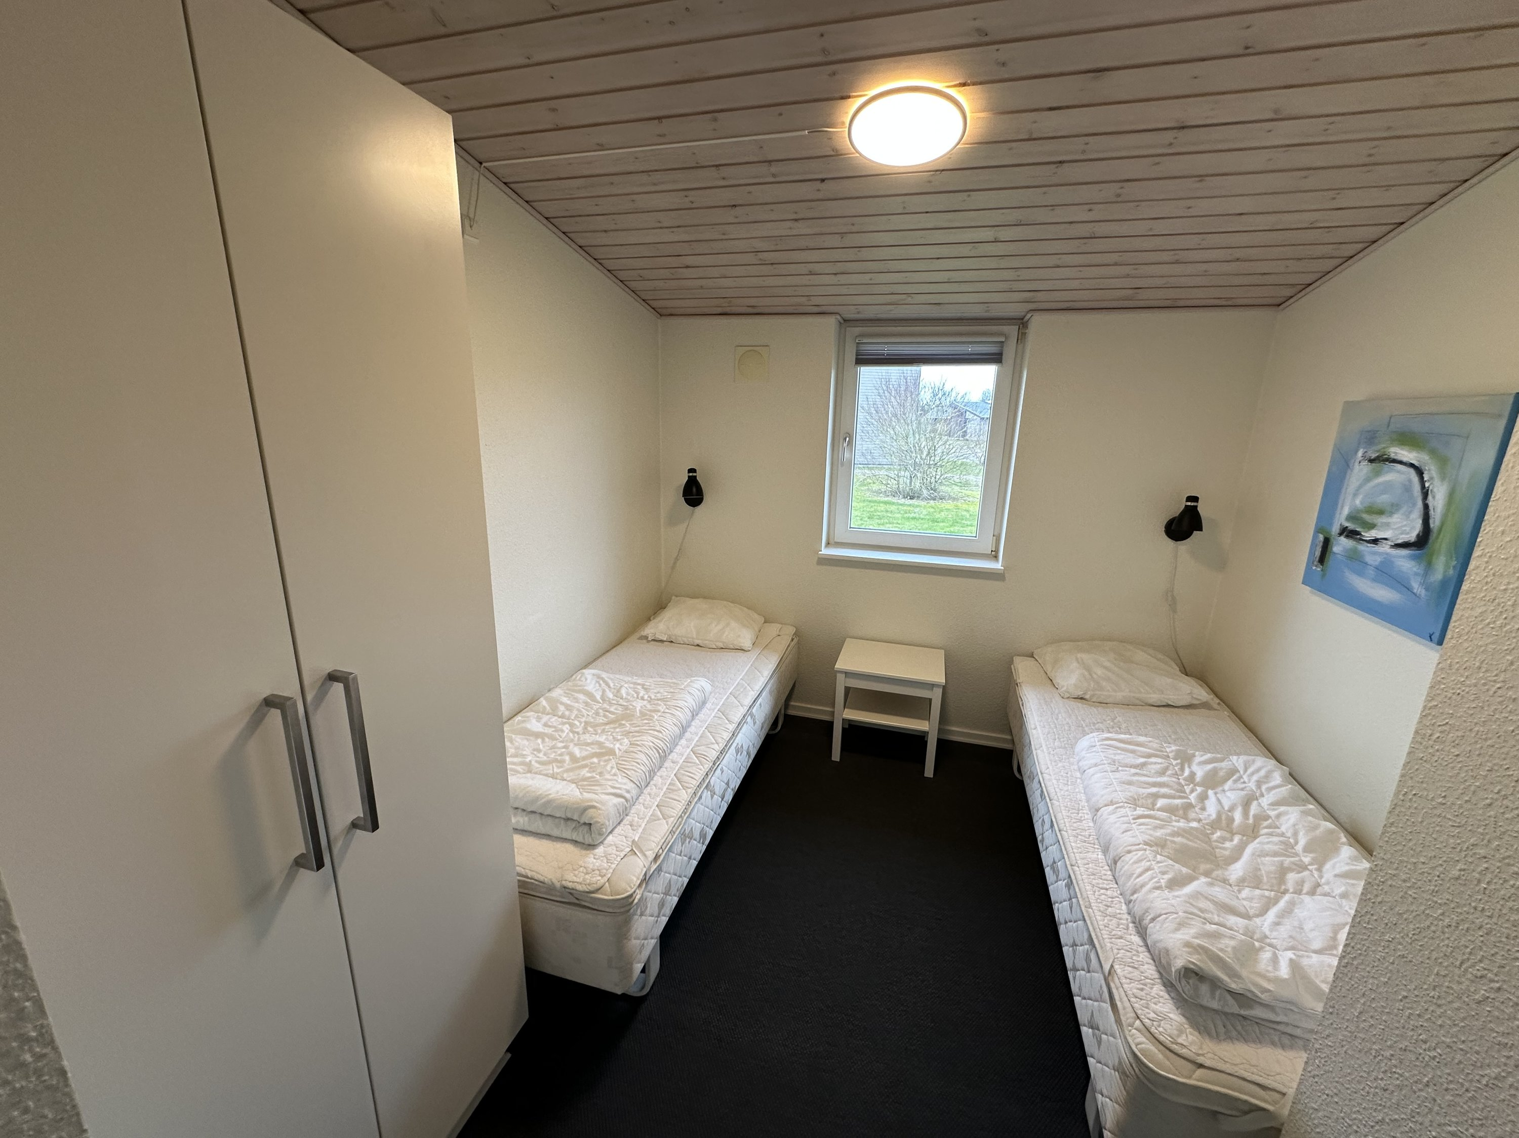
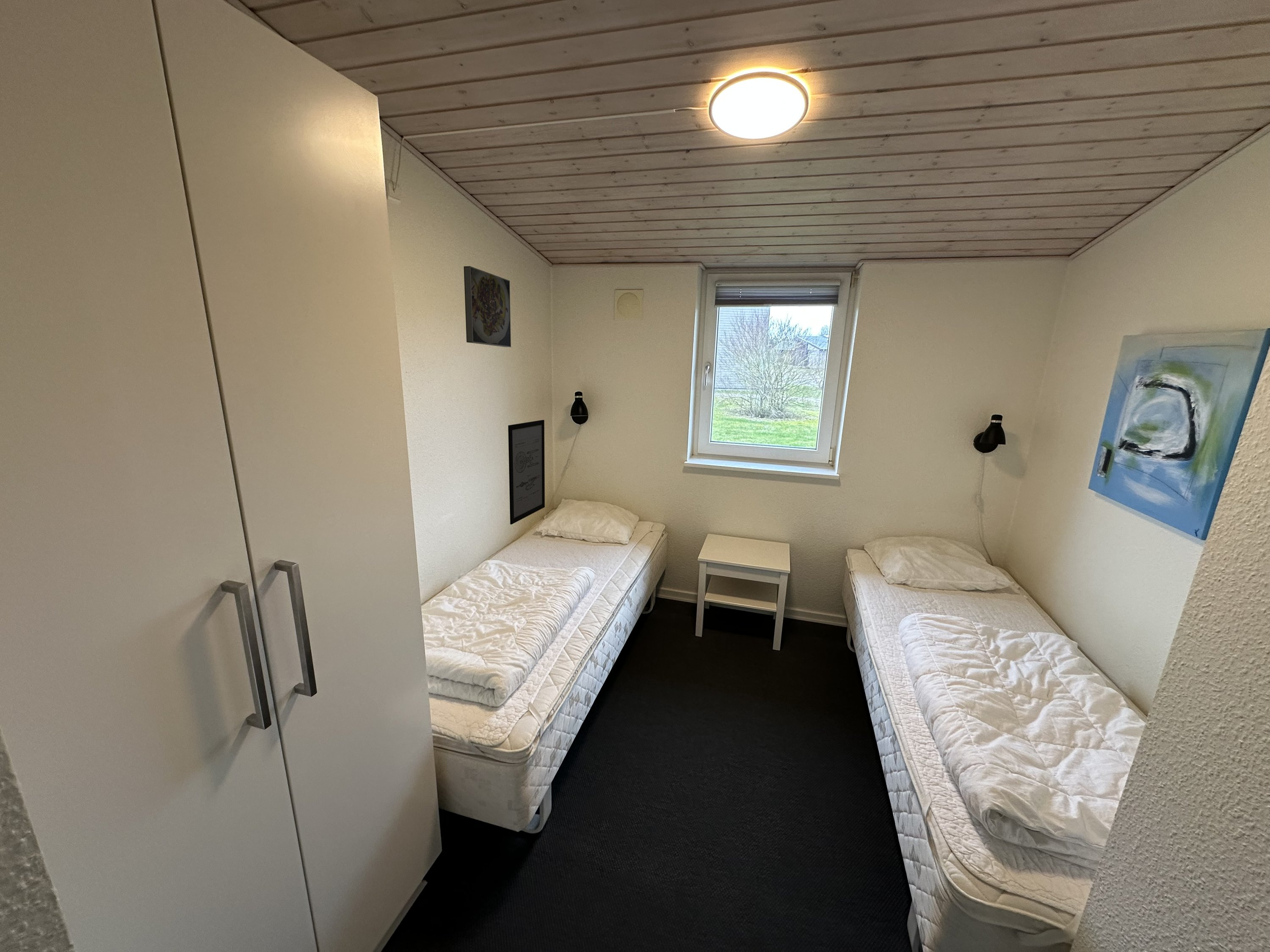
+ wall art [508,419,545,525]
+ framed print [464,266,511,348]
